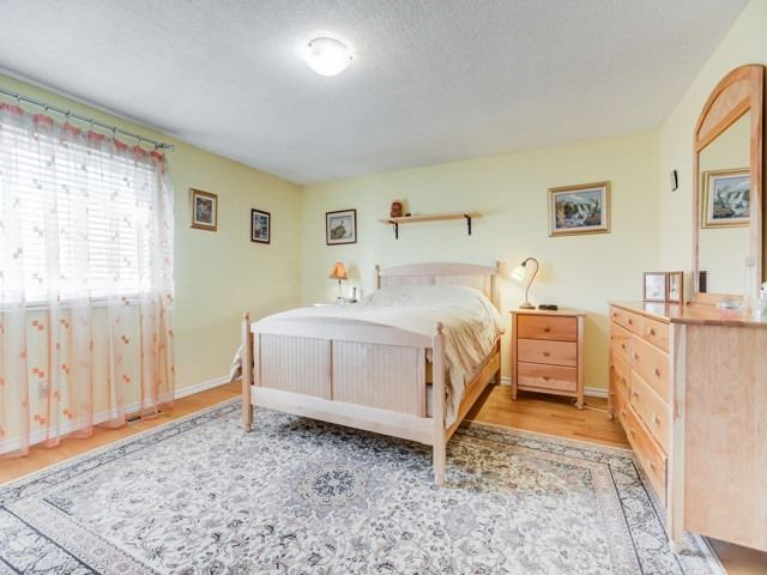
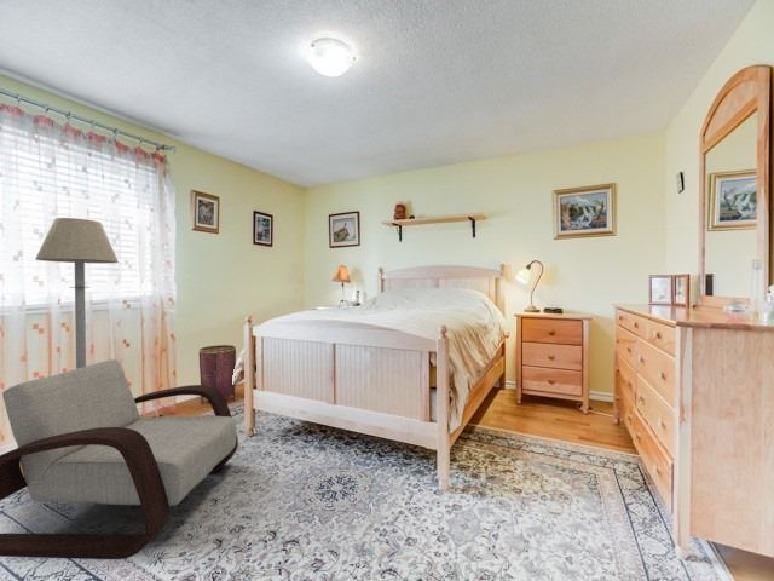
+ woven basket [198,344,237,404]
+ floor lamp [34,217,120,369]
+ armchair [0,358,239,560]
